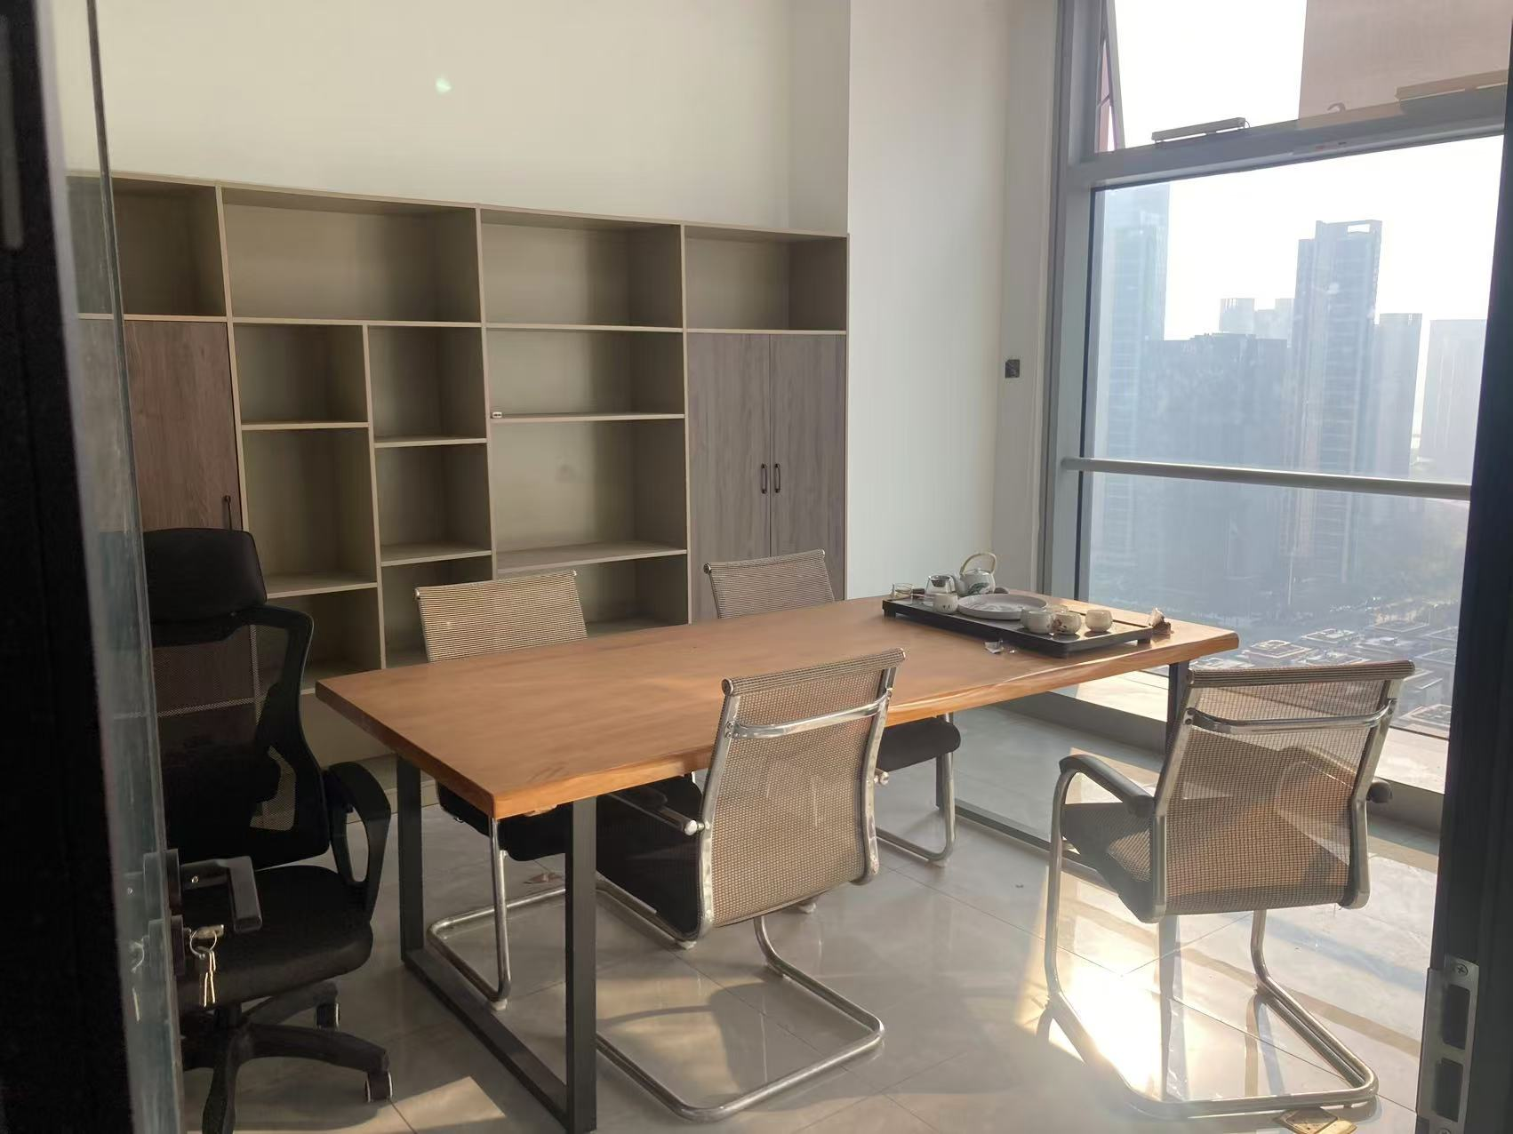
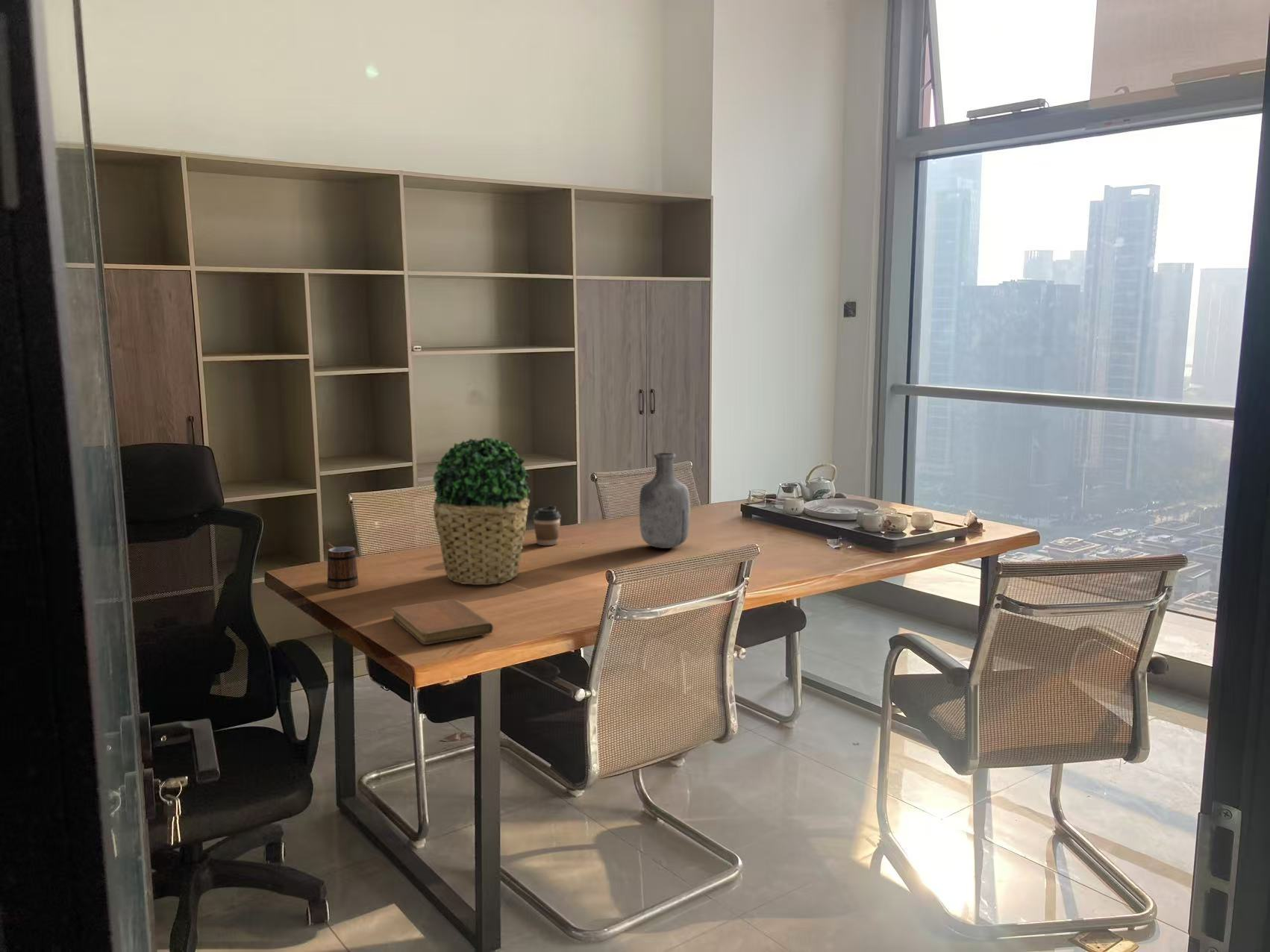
+ coffee cup [532,504,562,546]
+ mug [326,542,359,589]
+ vase [639,452,690,549]
+ notebook [391,598,494,645]
+ potted plant [432,437,531,586]
